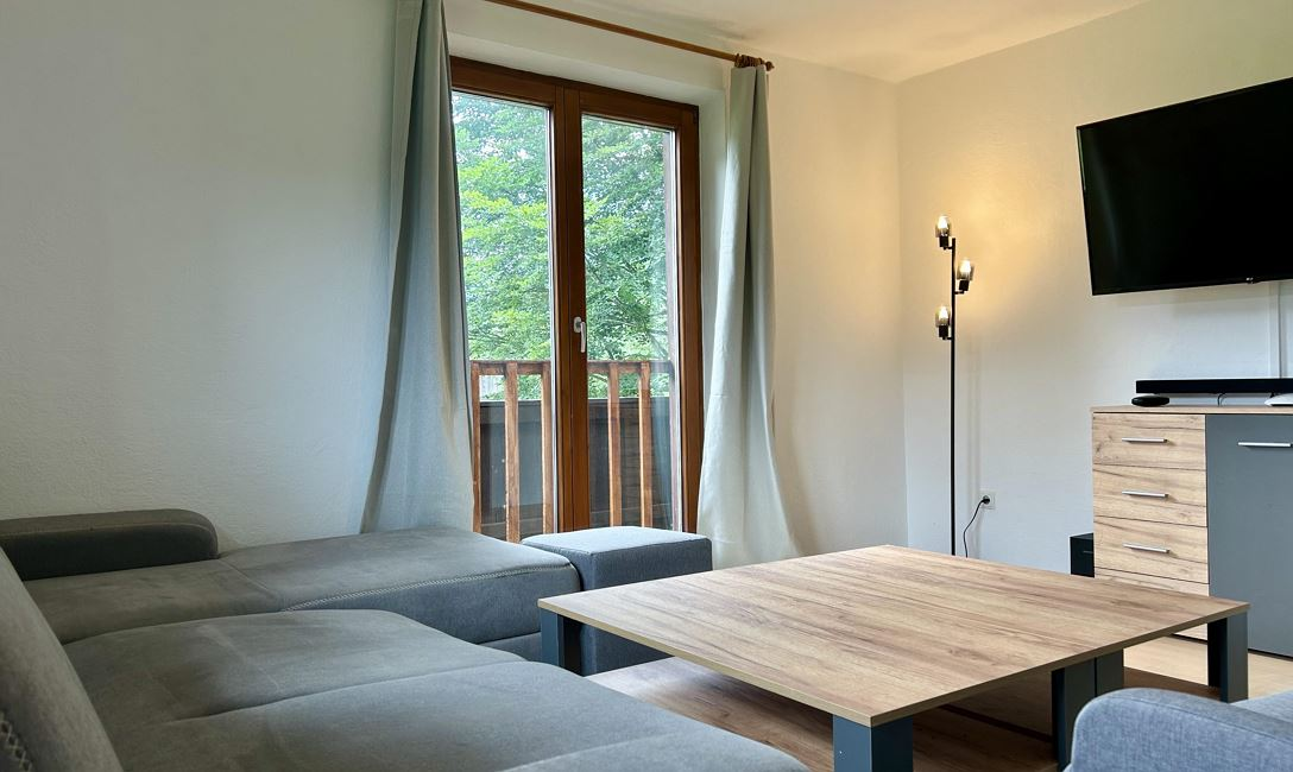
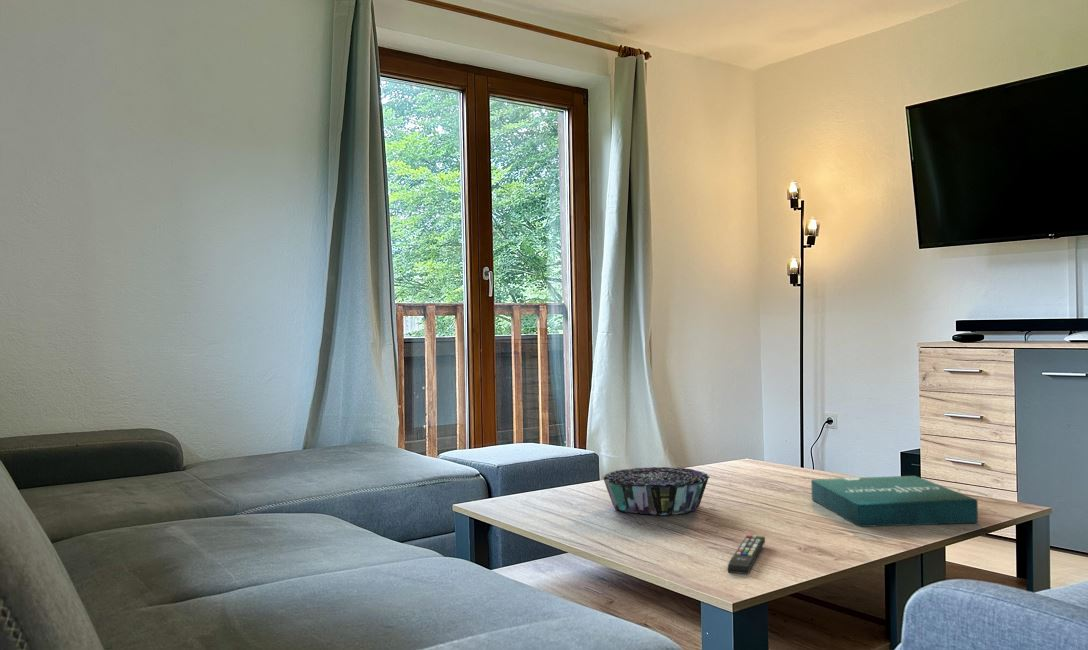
+ remote control [727,534,766,575]
+ pizza box [810,475,979,528]
+ decorative bowl [601,466,711,517]
